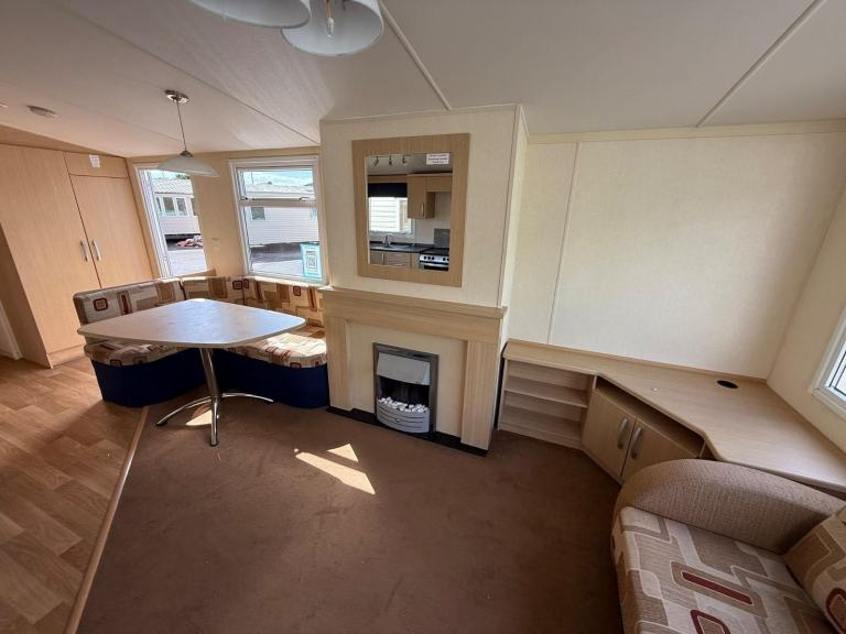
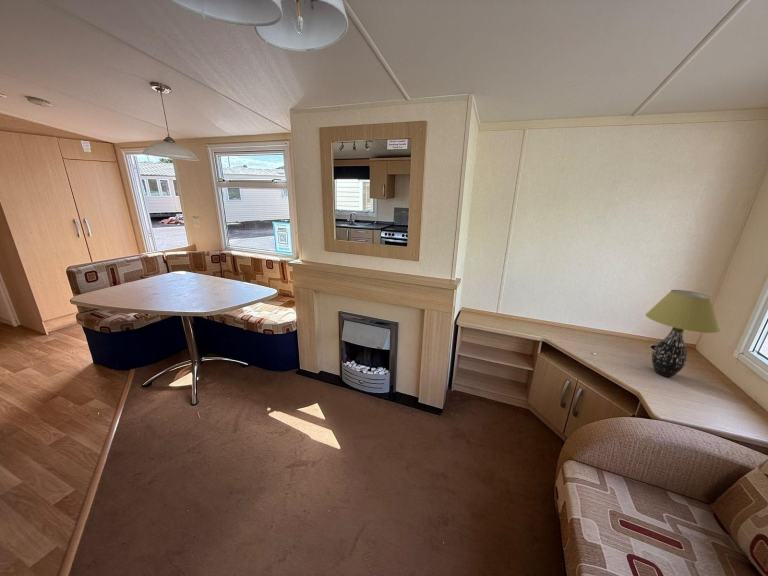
+ table lamp [645,289,721,378]
